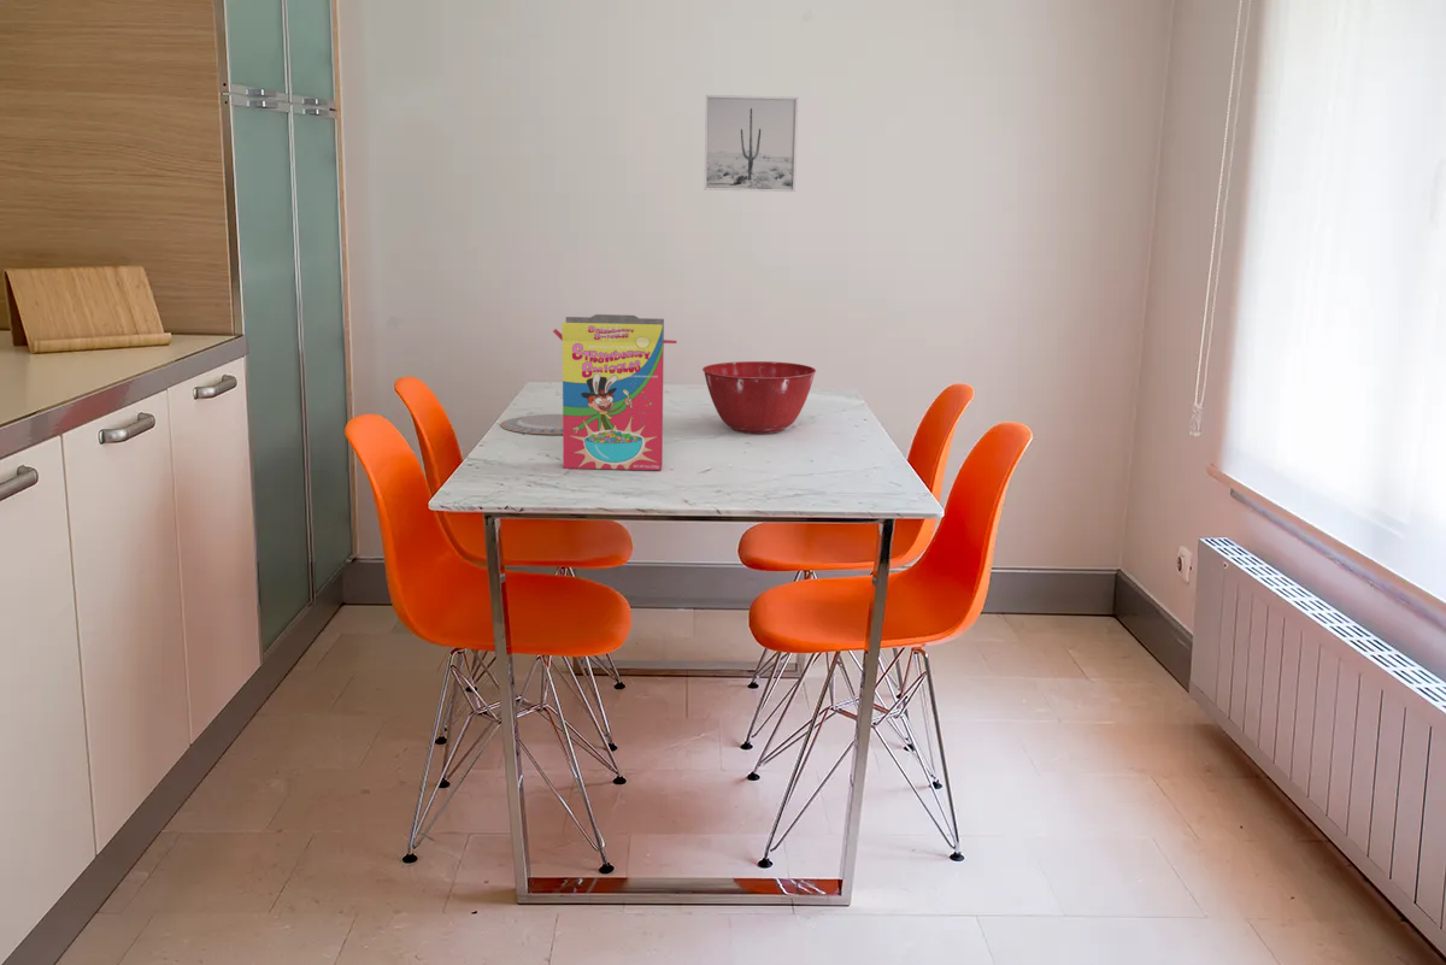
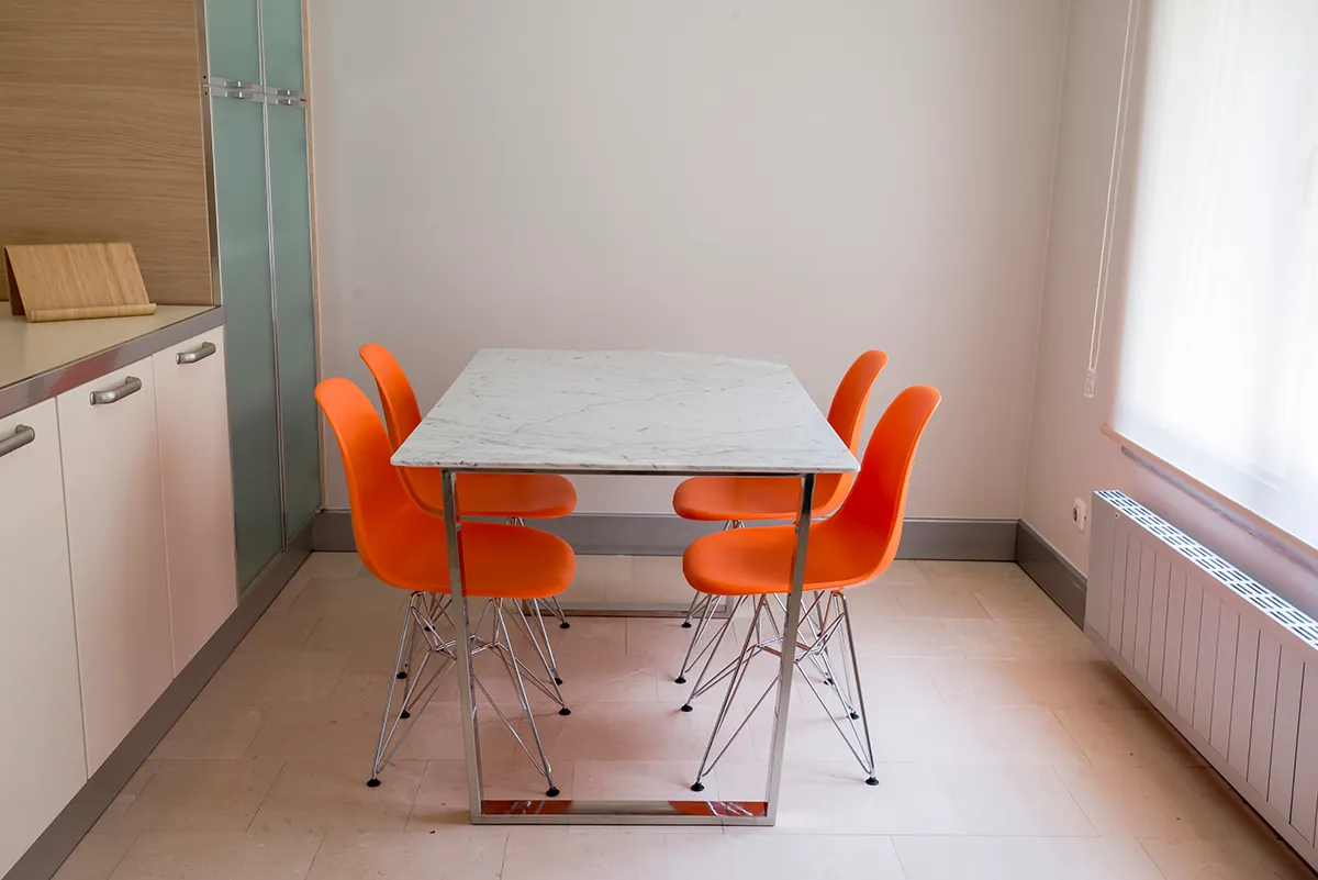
- wall art [704,94,799,193]
- mixing bowl [701,360,817,435]
- chinaware [499,413,563,436]
- cereal box [552,313,678,471]
